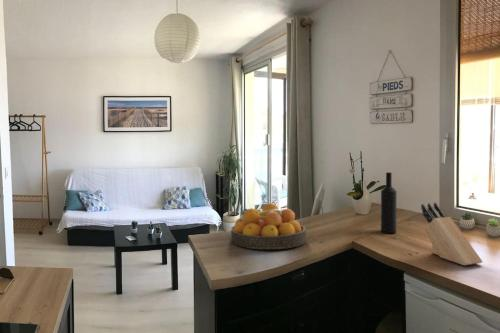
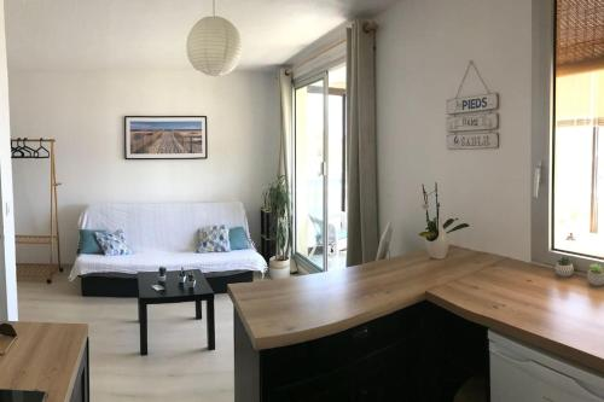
- fruit bowl [230,202,307,250]
- wine bottle [380,171,398,234]
- knife block [420,202,484,266]
